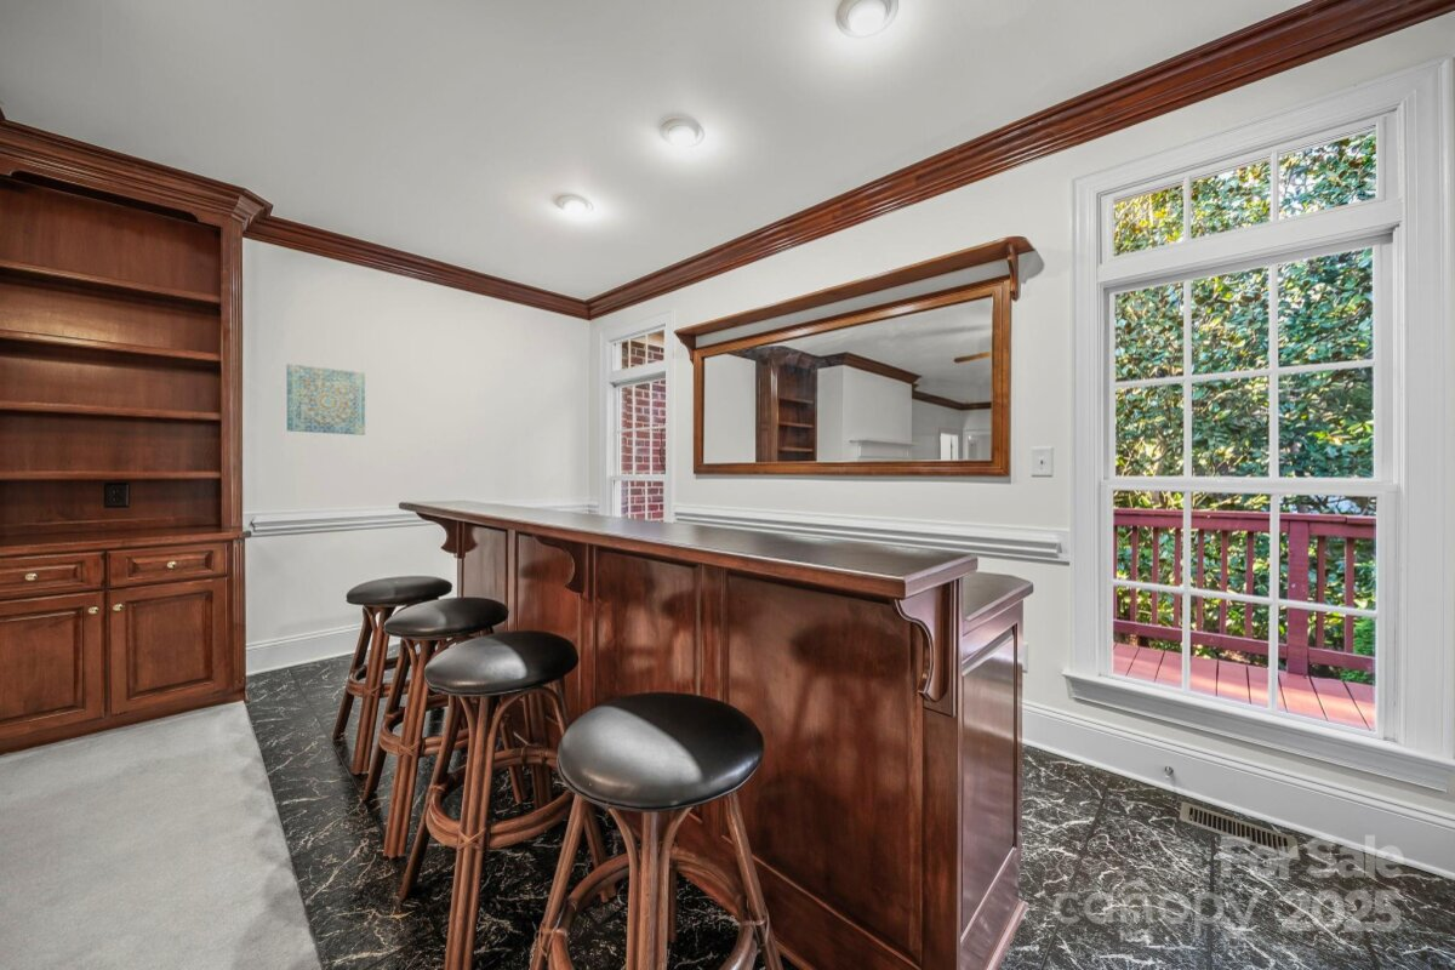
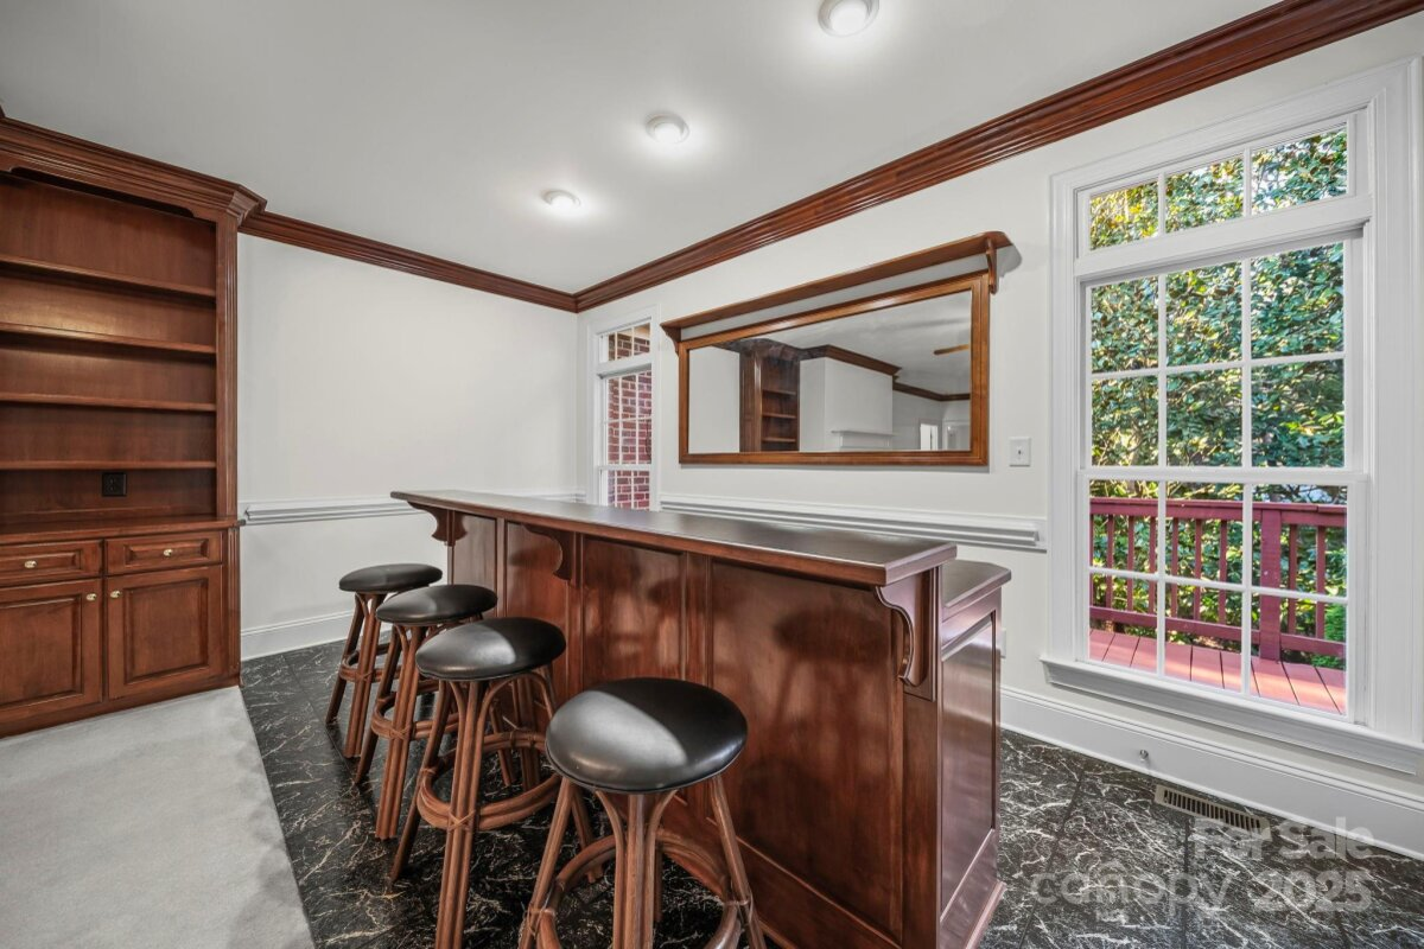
- wall art [286,363,366,436]
